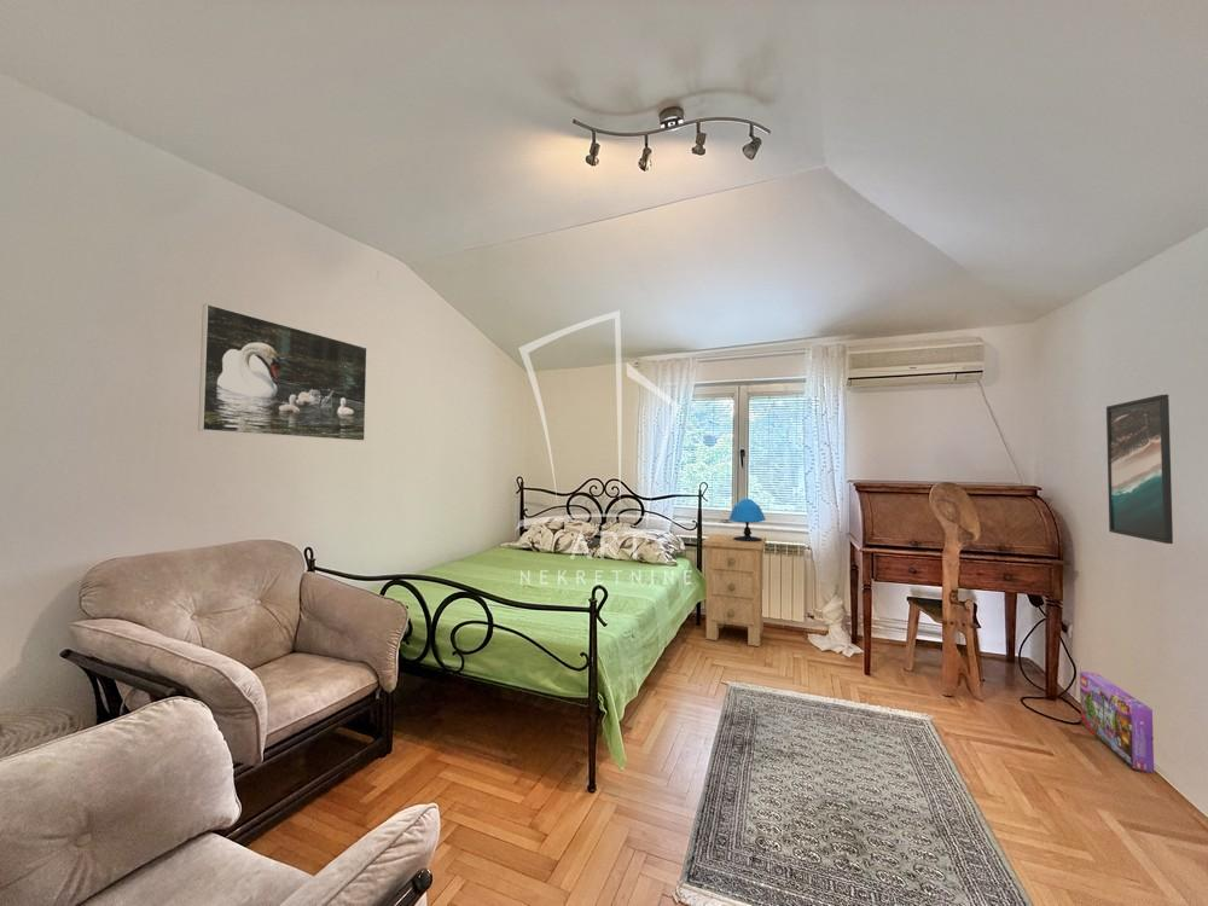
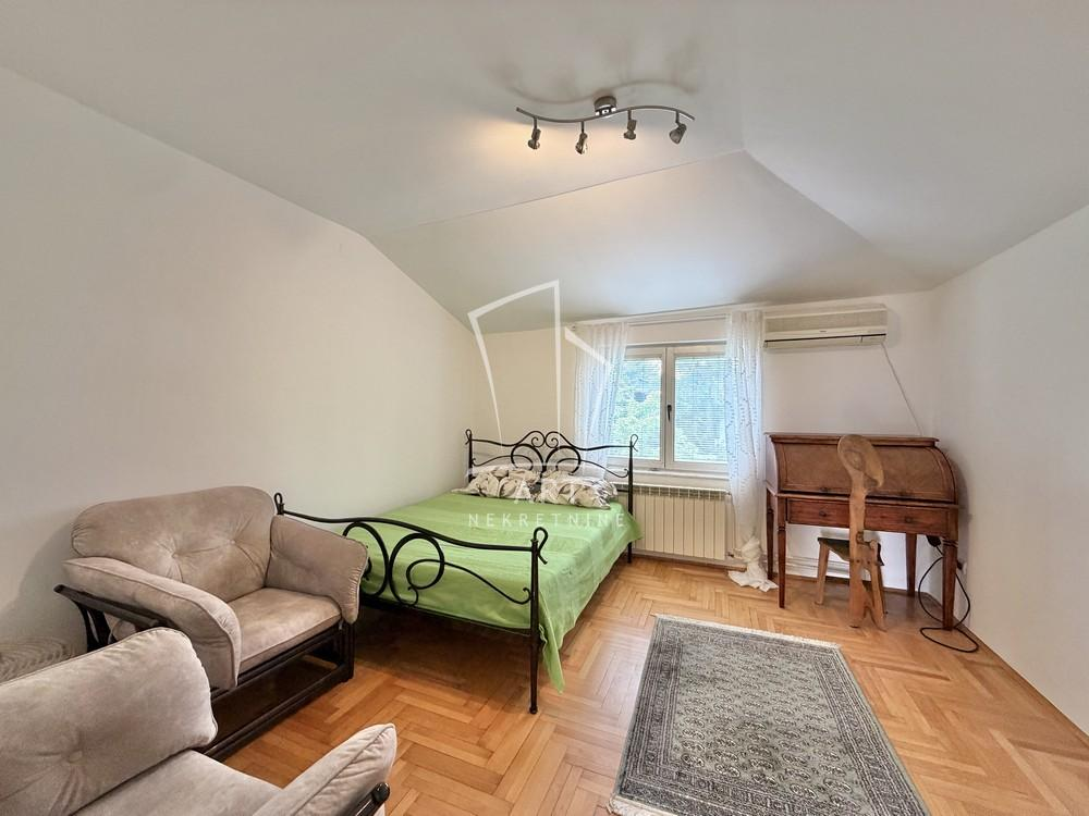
- nightstand [702,533,767,647]
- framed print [1105,394,1174,545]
- box [1079,670,1155,773]
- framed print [197,302,368,442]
- table lamp [727,498,767,541]
